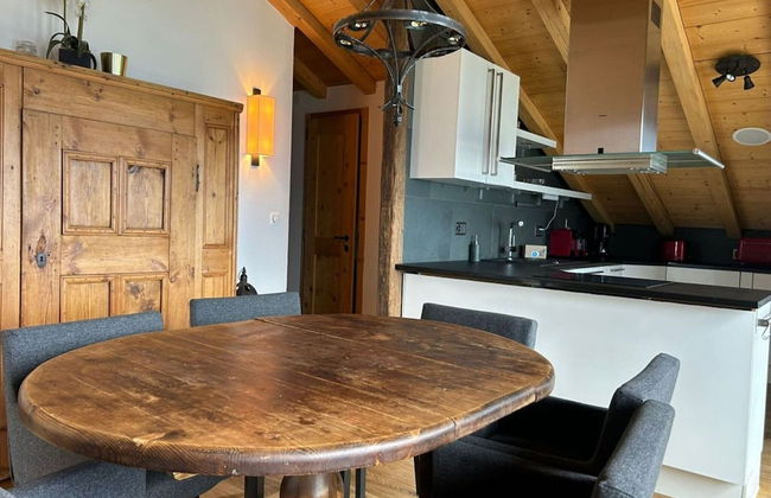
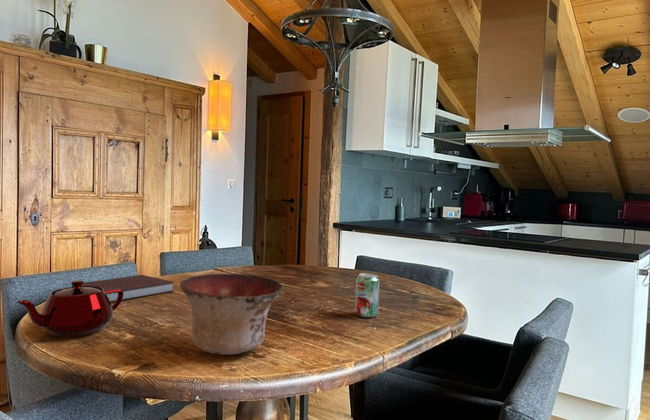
+ notebook [71,274,175,303]
+ bowl [179,273,284,356]
+ beverage can [354,272,380,318]
+ teapot [15,279,123,338]
